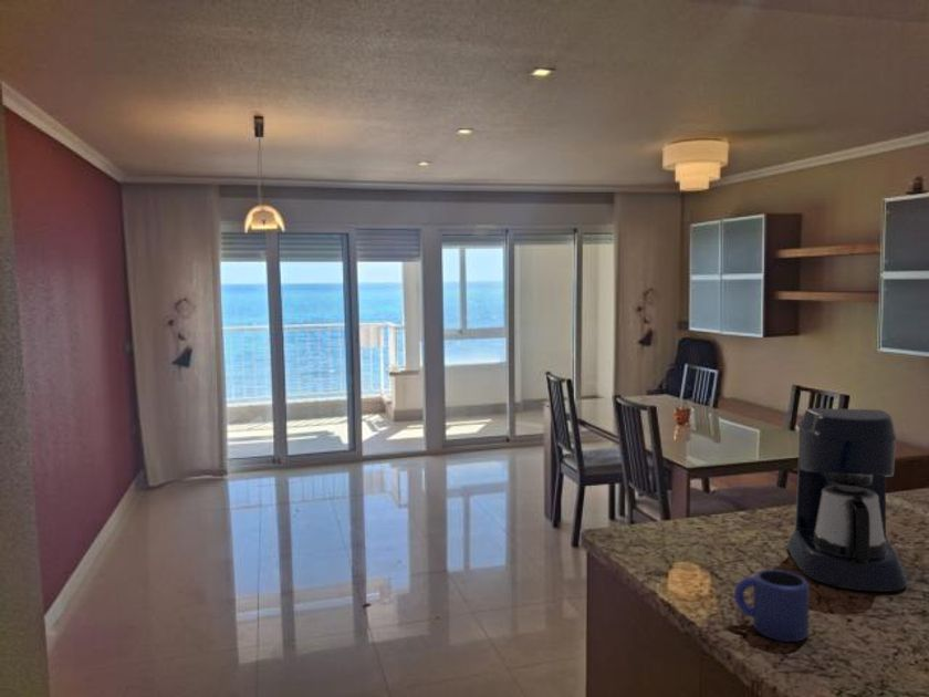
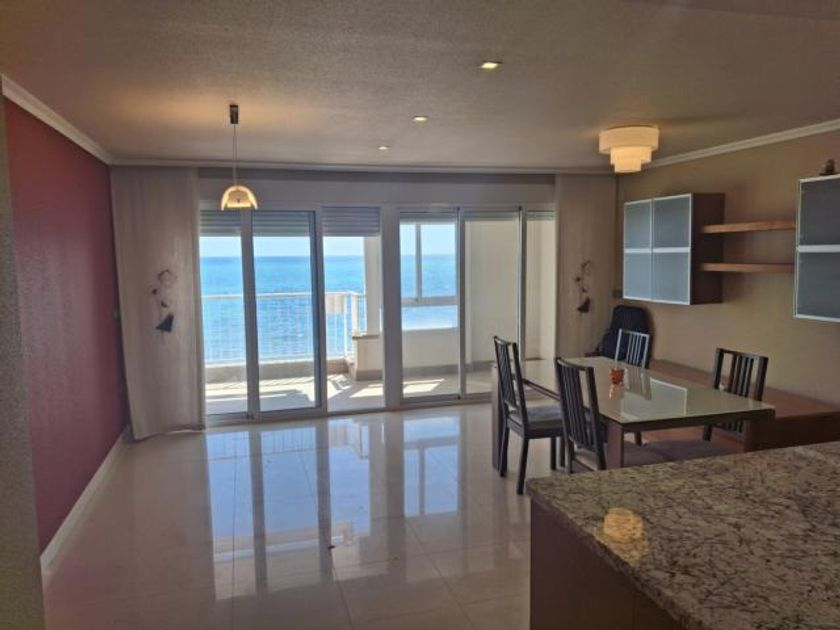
- coffee maker [786,407,908,593]
- mug [733,569,811,643]
